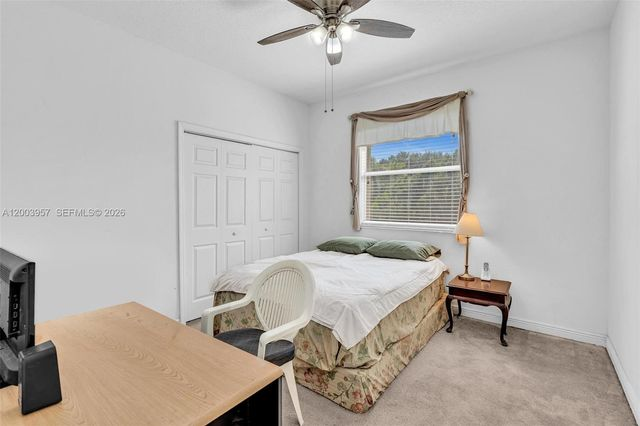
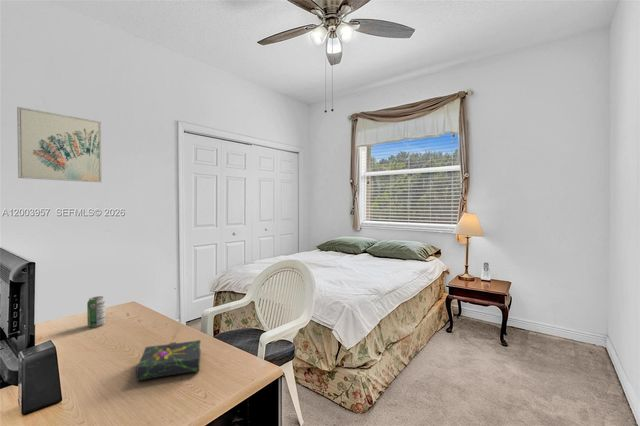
+ wall art [16,106,102,183]
+ book [135,339,202,382]
+ beverage can [86,295,106,328]
